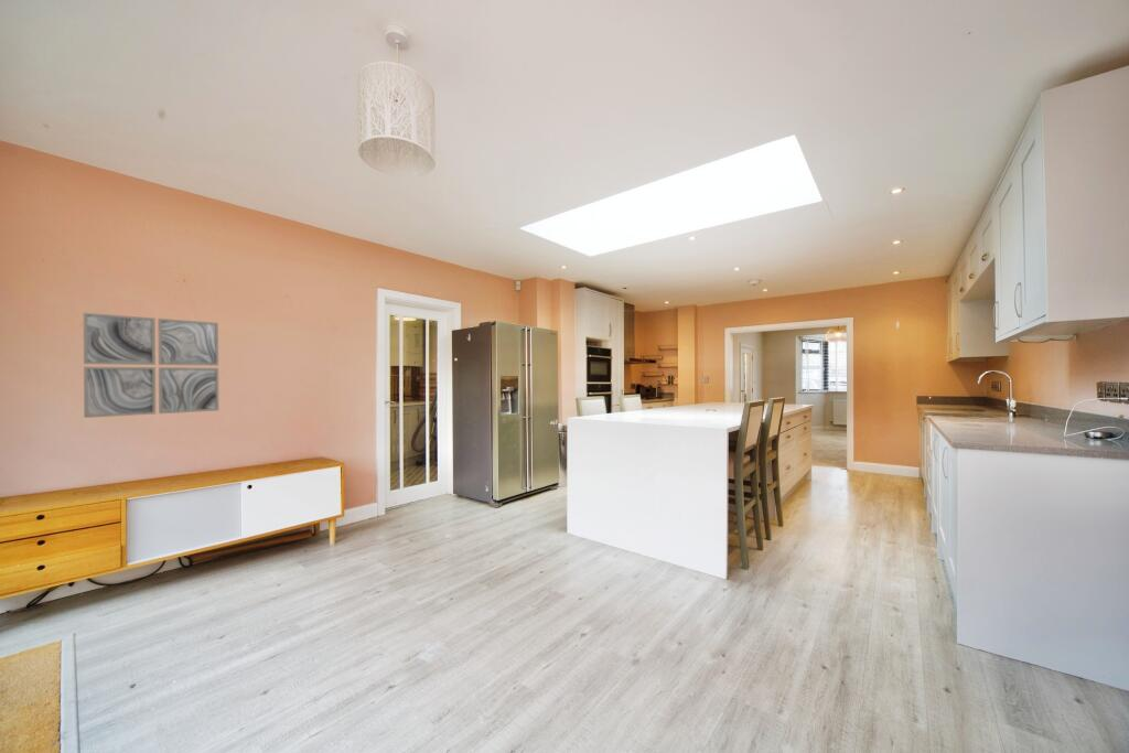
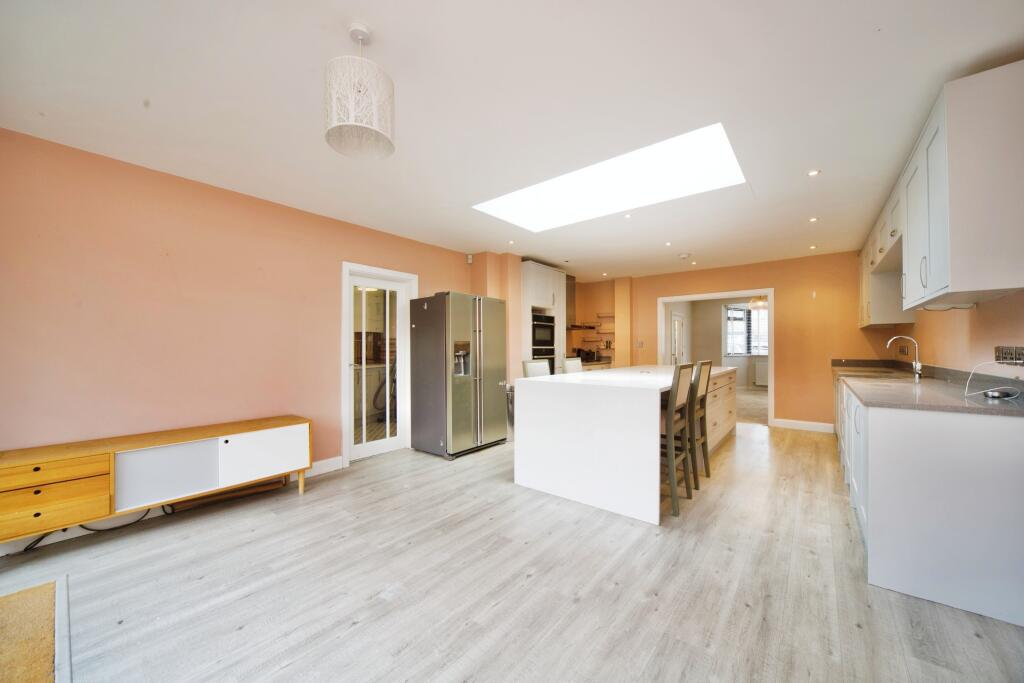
- wall art [83,312,219,419]
